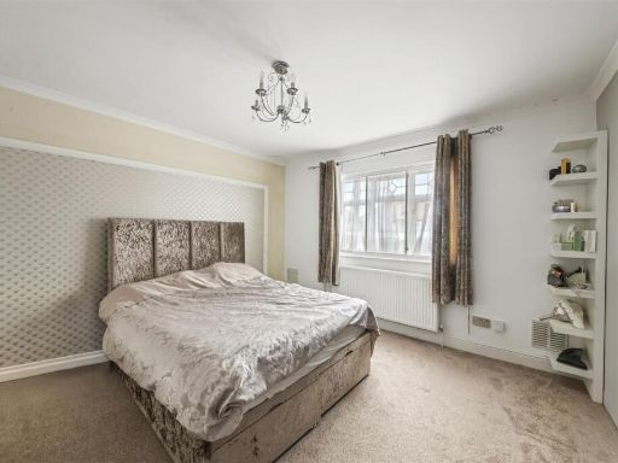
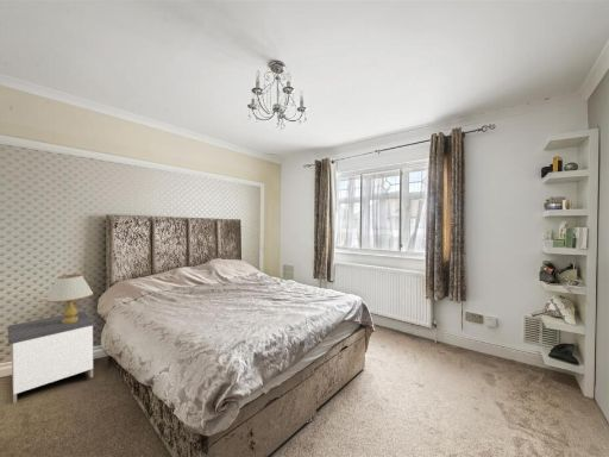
+ nightstand [7,311,96,405]
+ table lamp [44,274,94,324]
